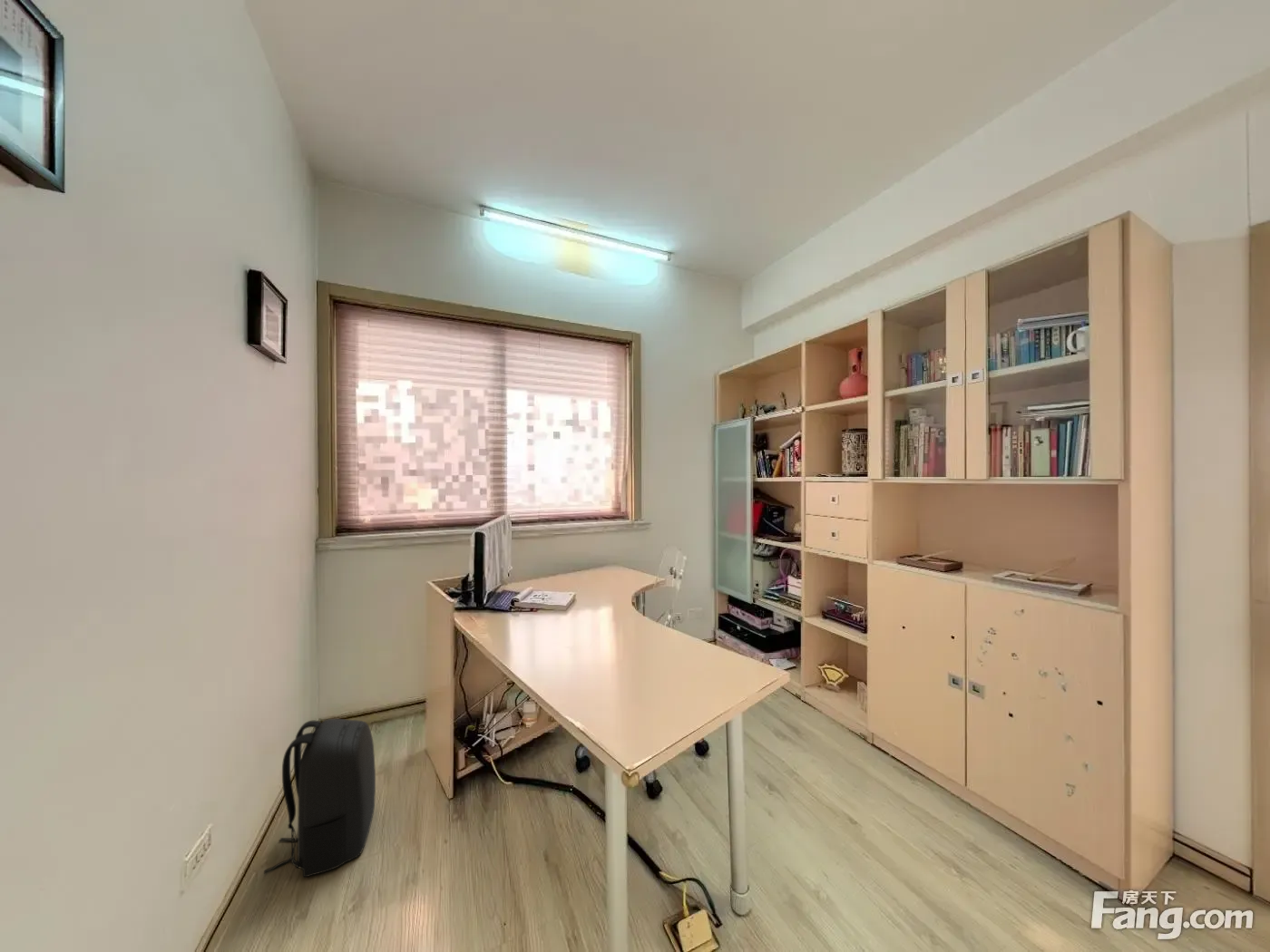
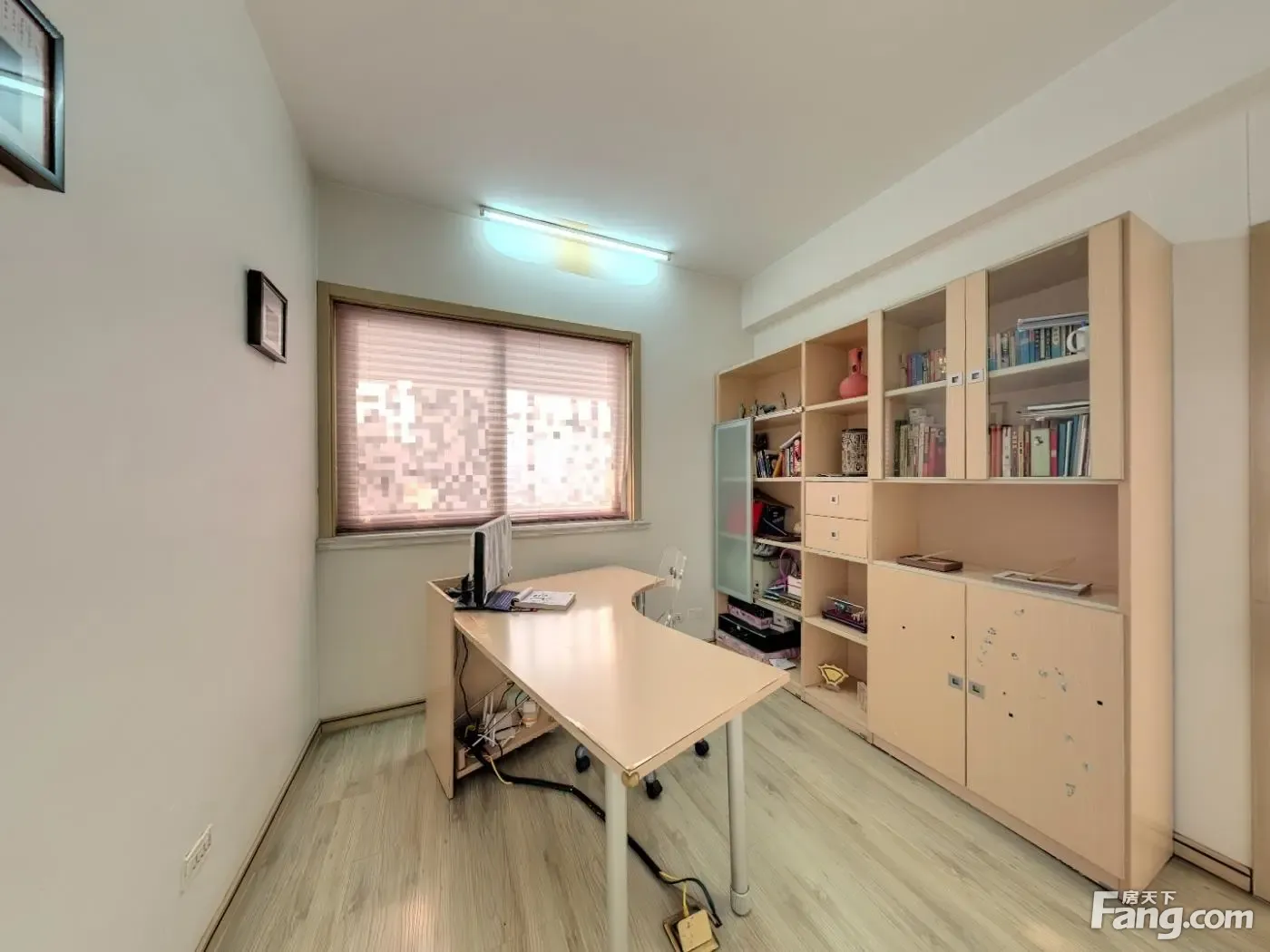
- backpack [263,718,376,878]
